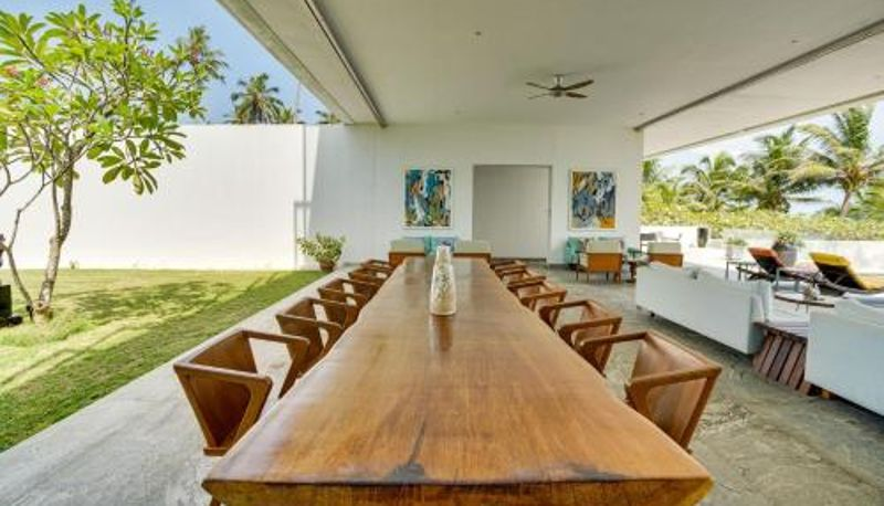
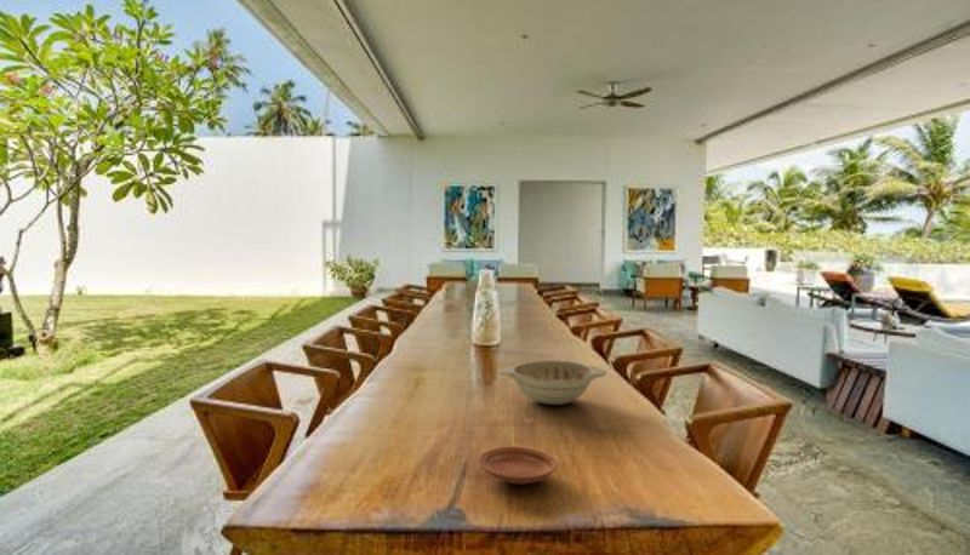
+ decorative bowl [497,359,607,406]
+ plate [478,446,559,485]
